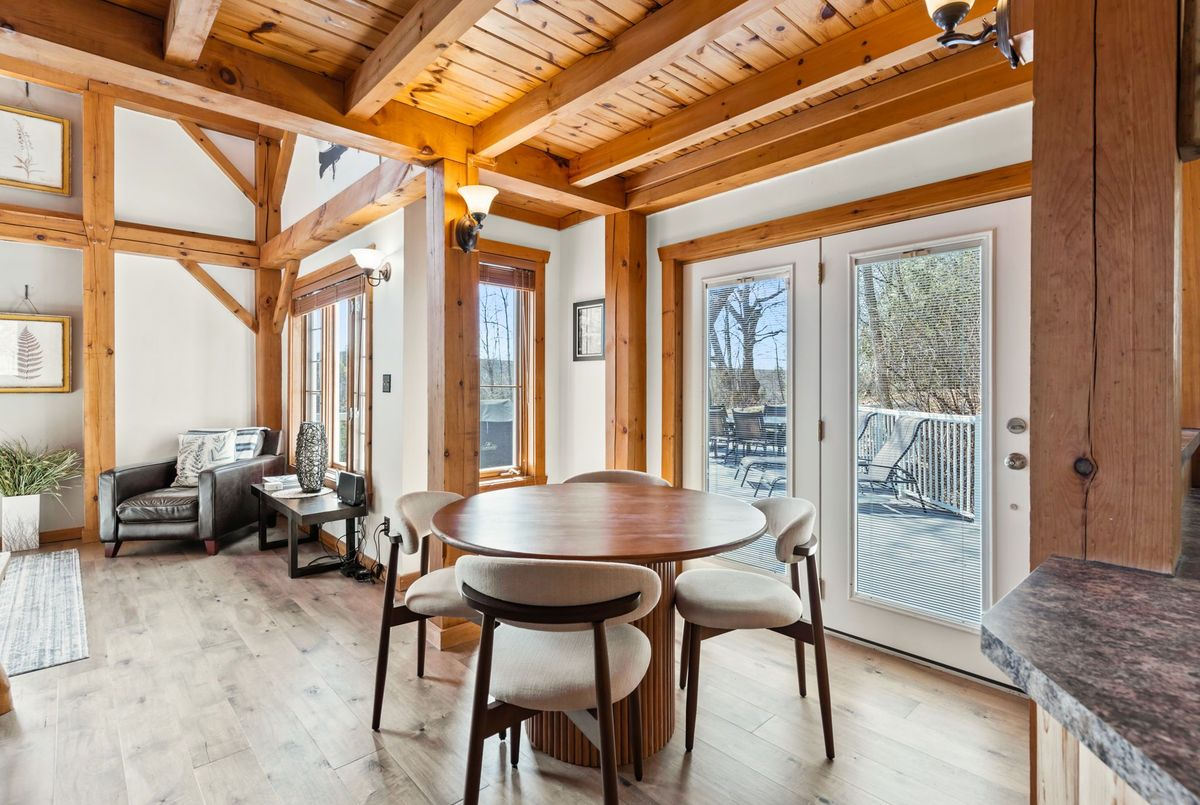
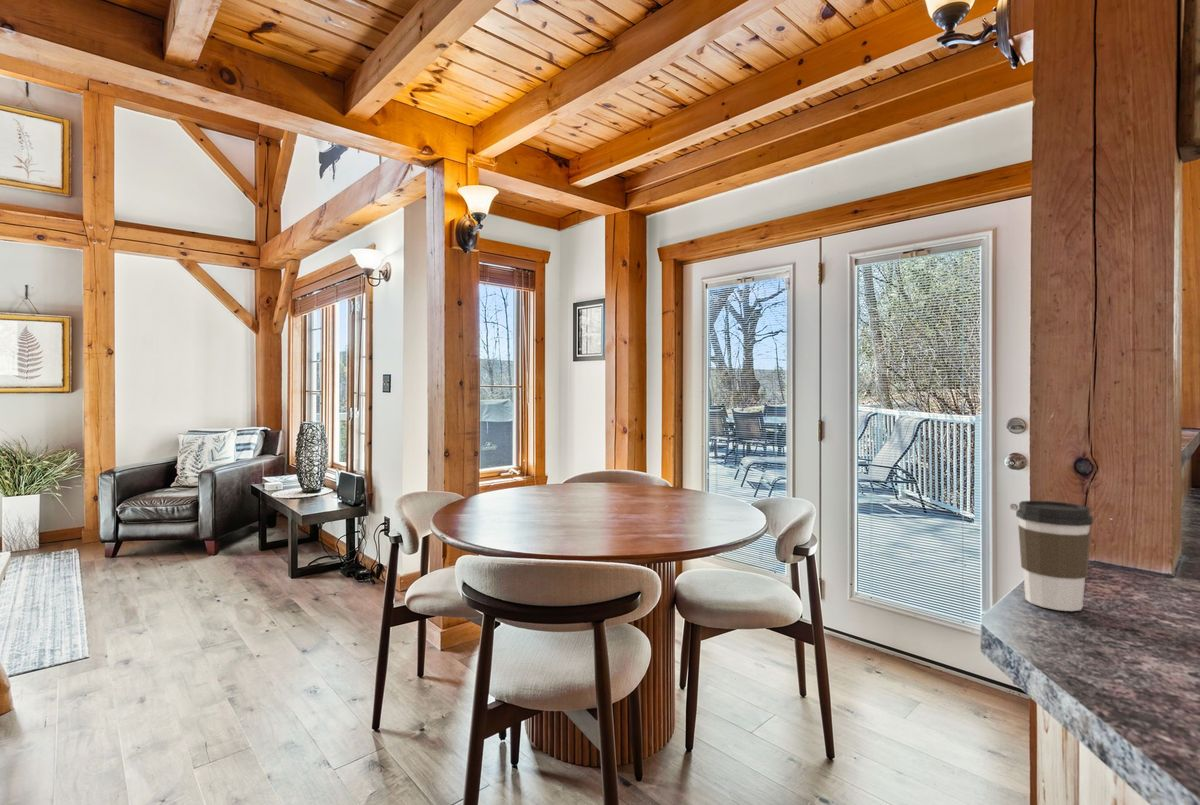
+ coffee cup [1015,499,1094,612]
